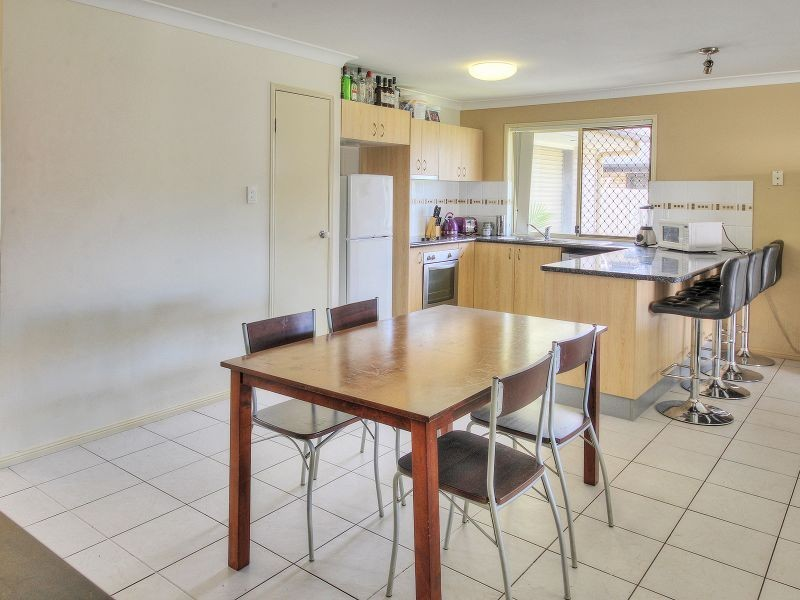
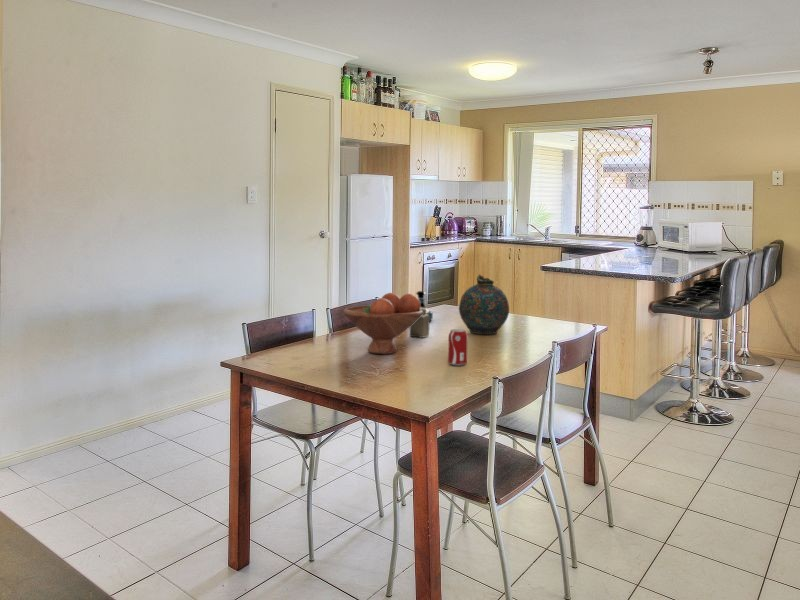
+ tequila bottle [415,290,434,322]
+ salt shaker [409,308,430,339]
+ fruit bowl [342,292,423,355]
+ snuff bottle [458,274,510,335]
+ beverage can [447,328,468,367]
